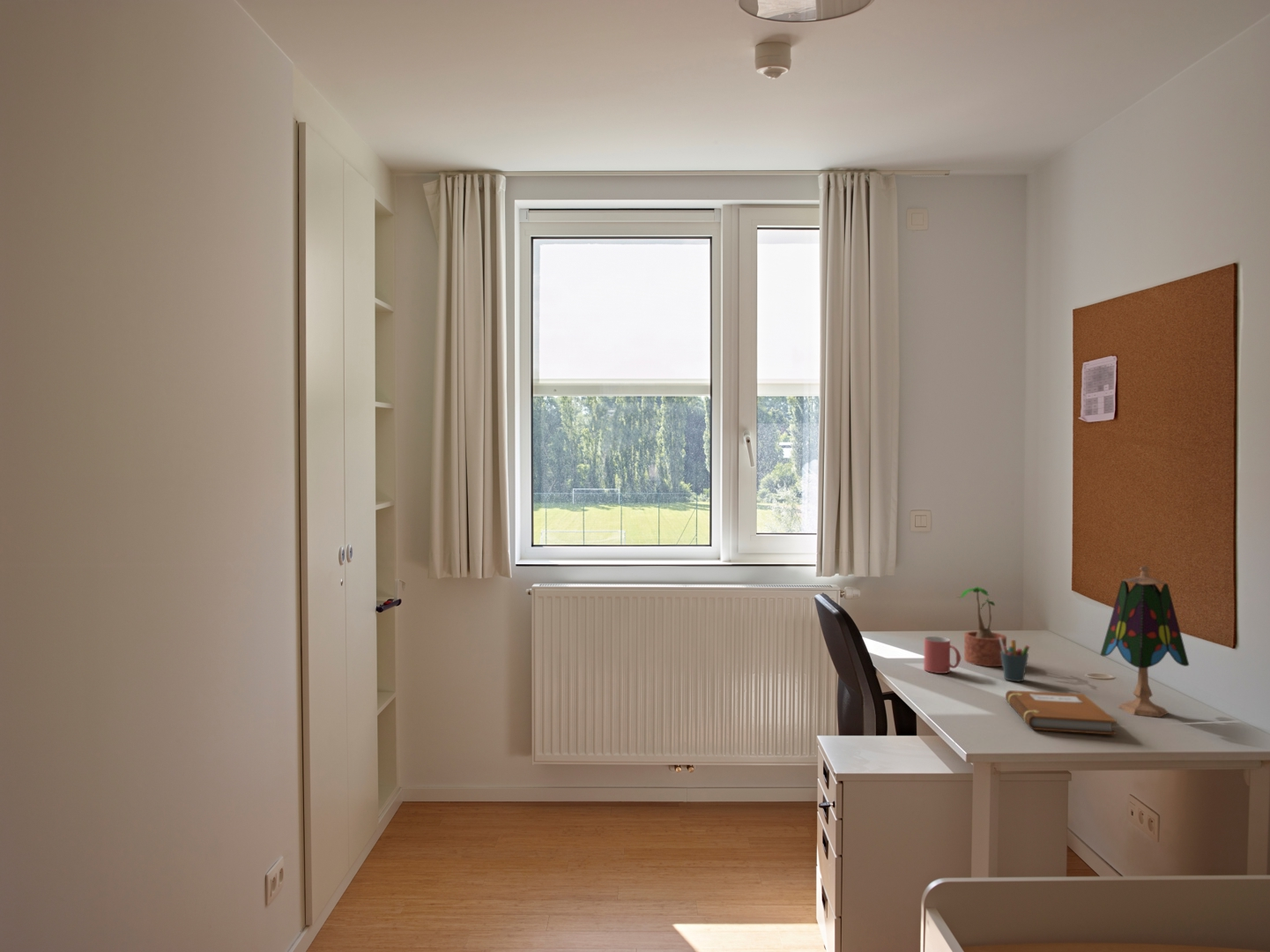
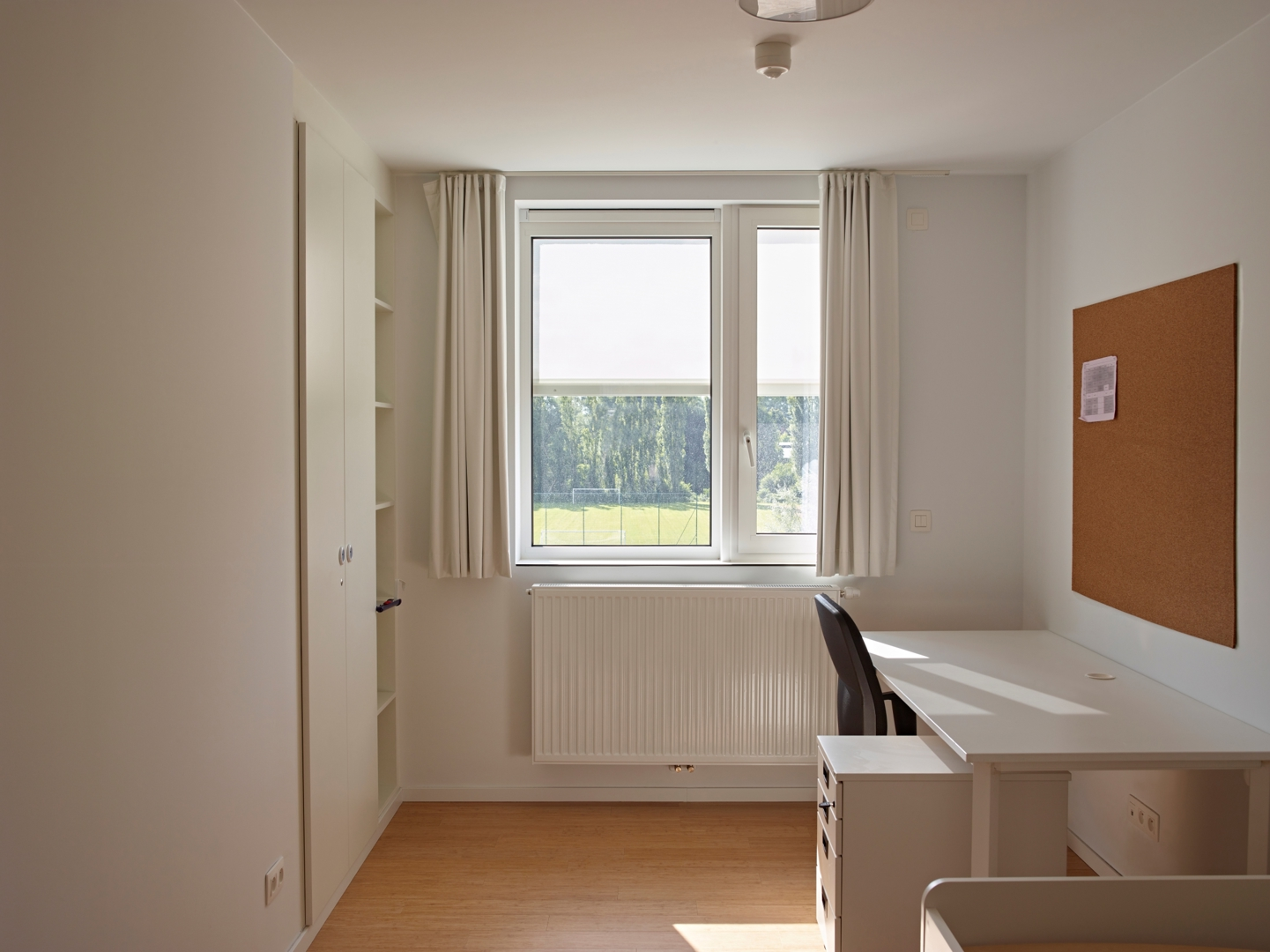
- table lamp [1100,565,1190,718]
- potted plant [956,586,1007,667]
- pen holder [999,638,1030,682]
- mug [923,636,962,674]
- notebook [1005,689,1118,735]
